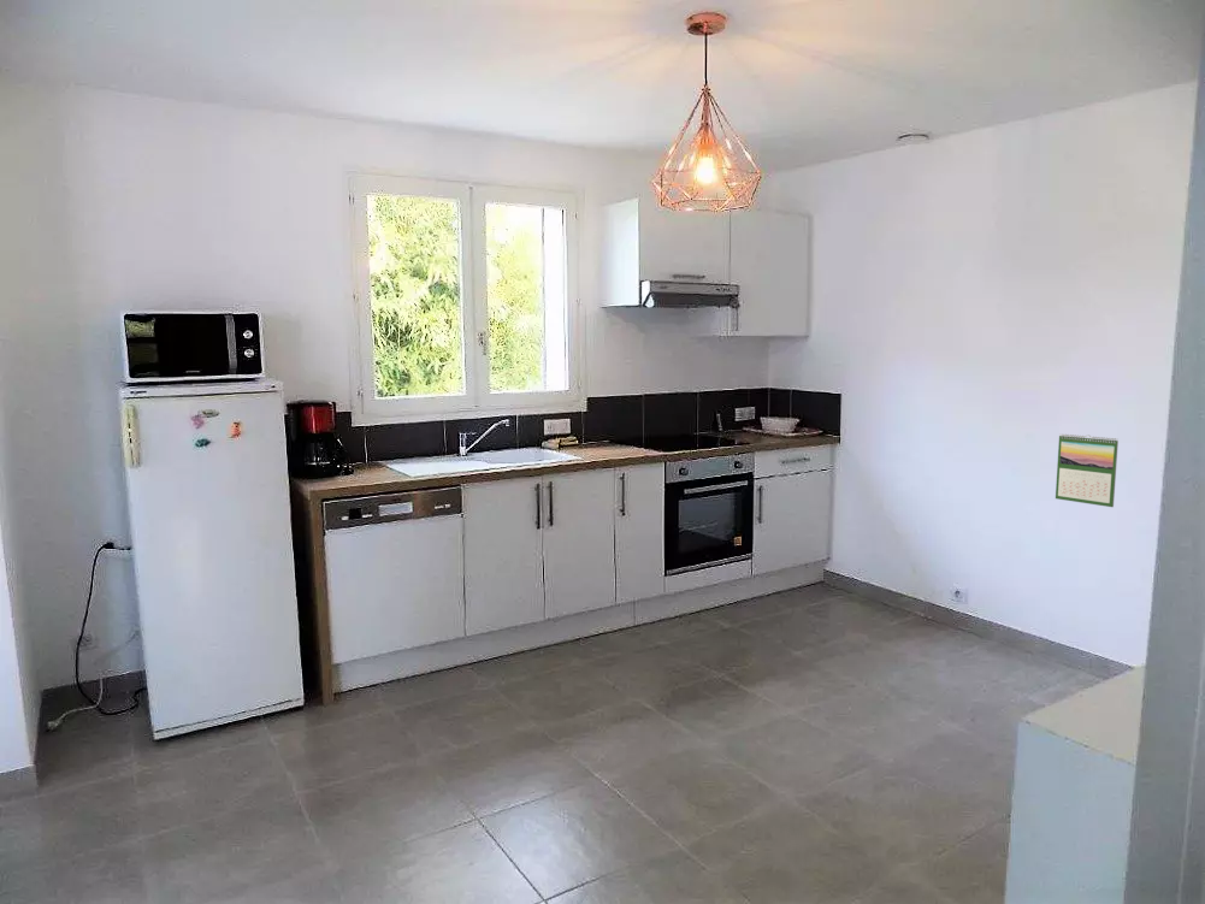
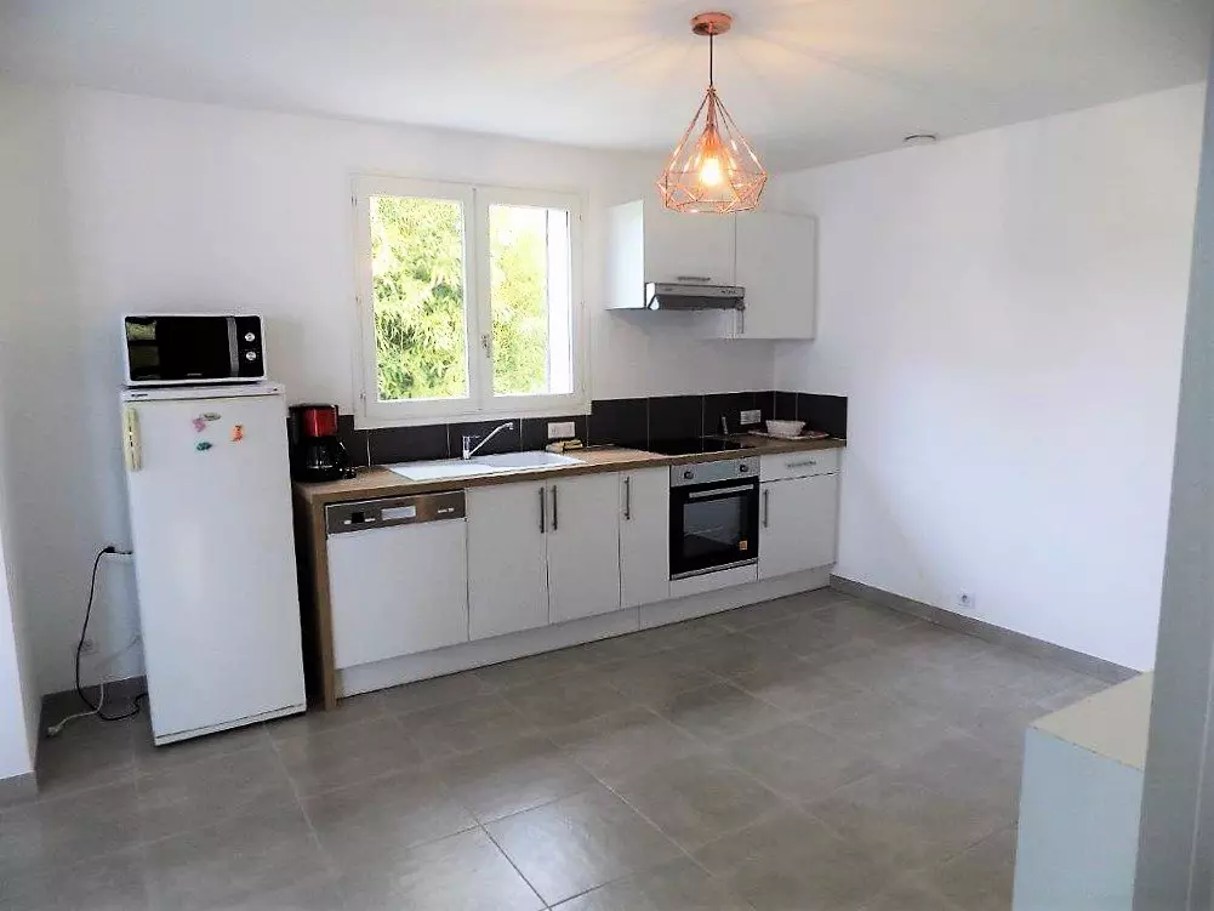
- calendar [1055,433,1120,508]
